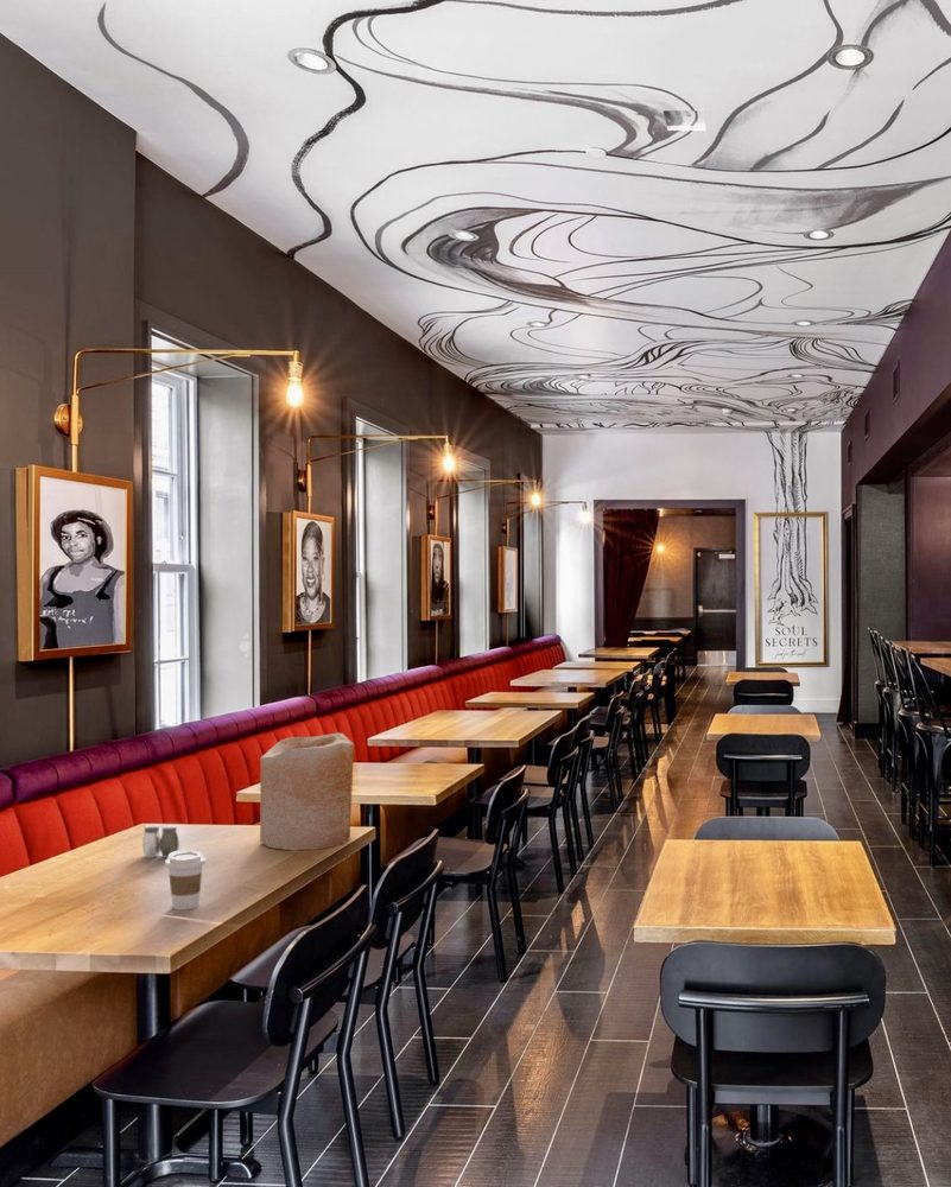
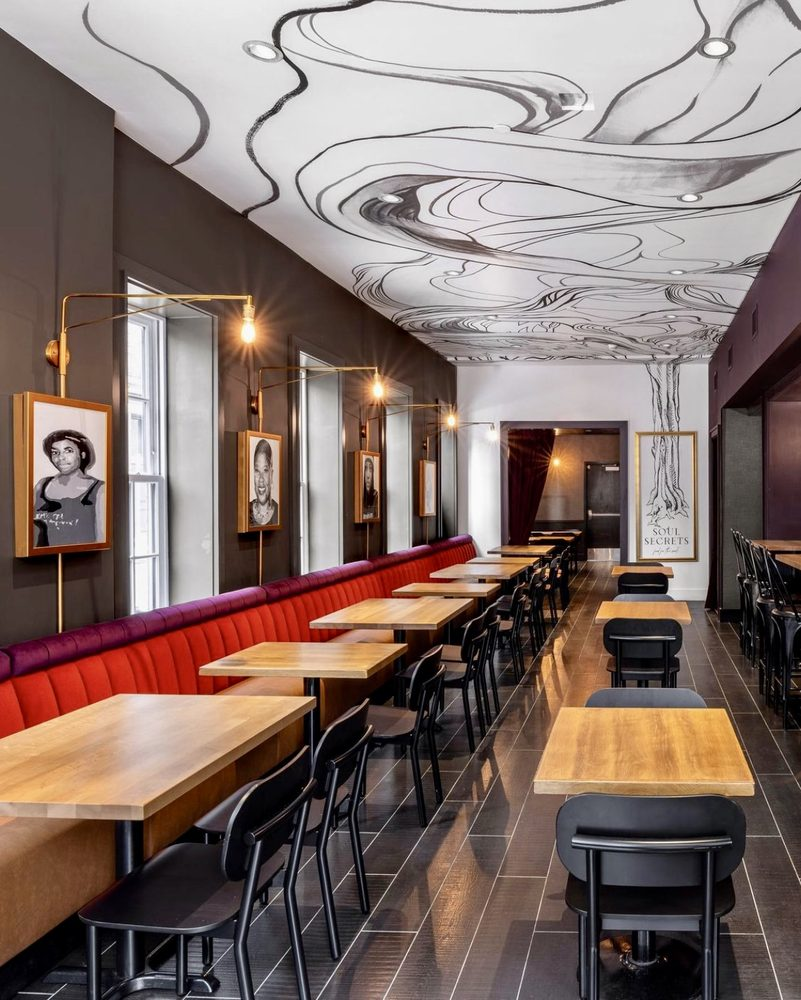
- vase [259,731,355,852]
- salt and pepper shaker [141,824,180,858]
- coffee cup [164,850,207,912]
